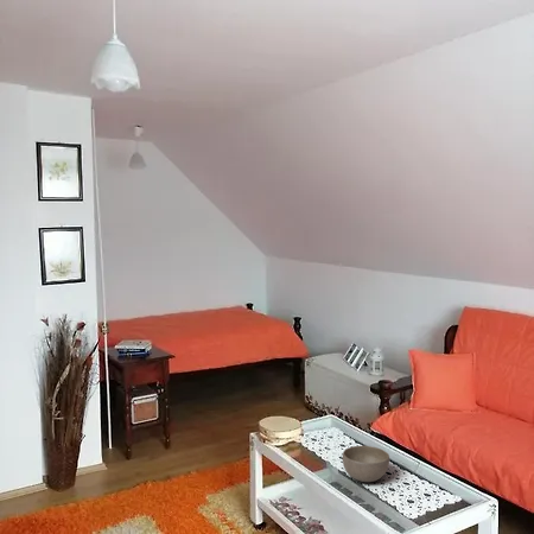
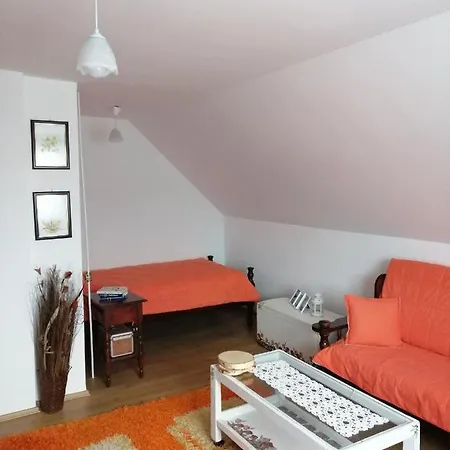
- bowl [342,445,390,483]
